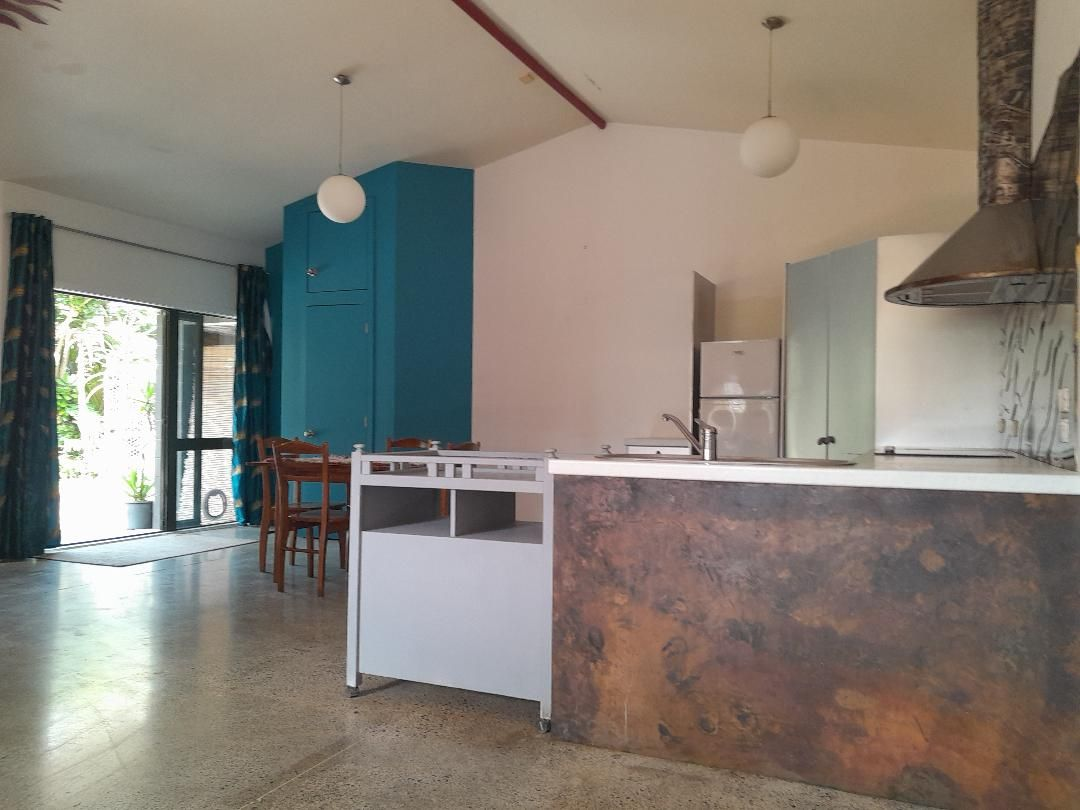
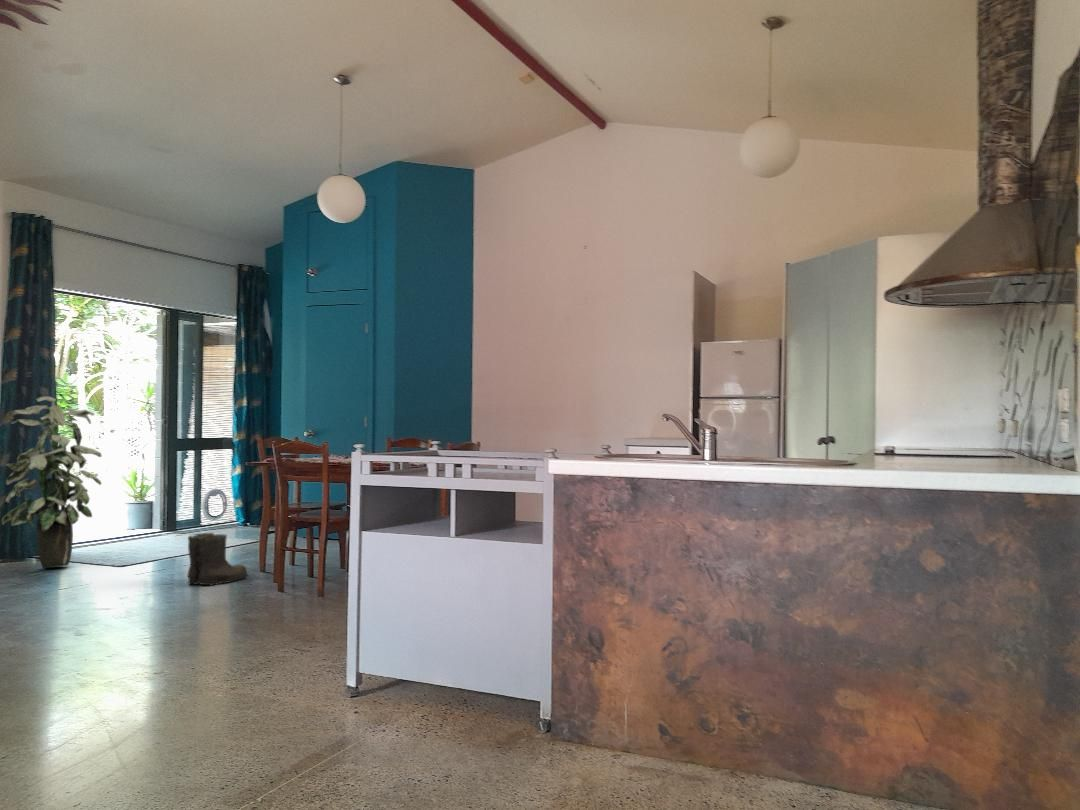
+ boots [187,532,249,586]
+ indoor plant [1,396,103,569]
